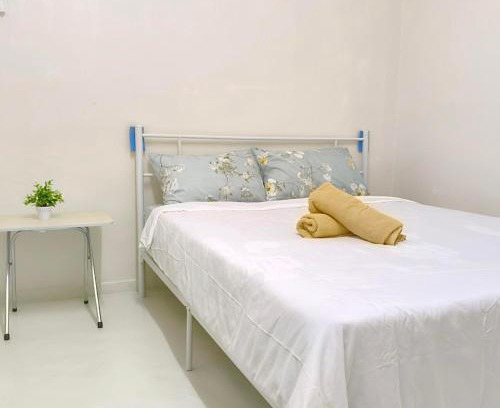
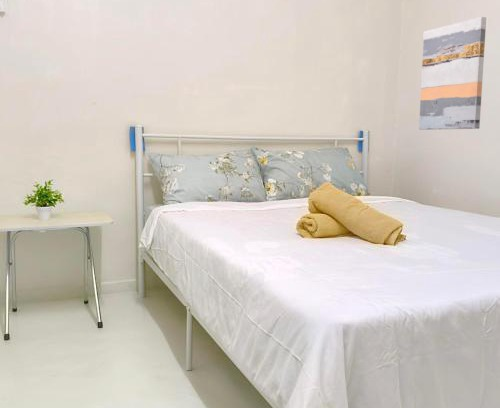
+ wall art [418,16,487,131]
